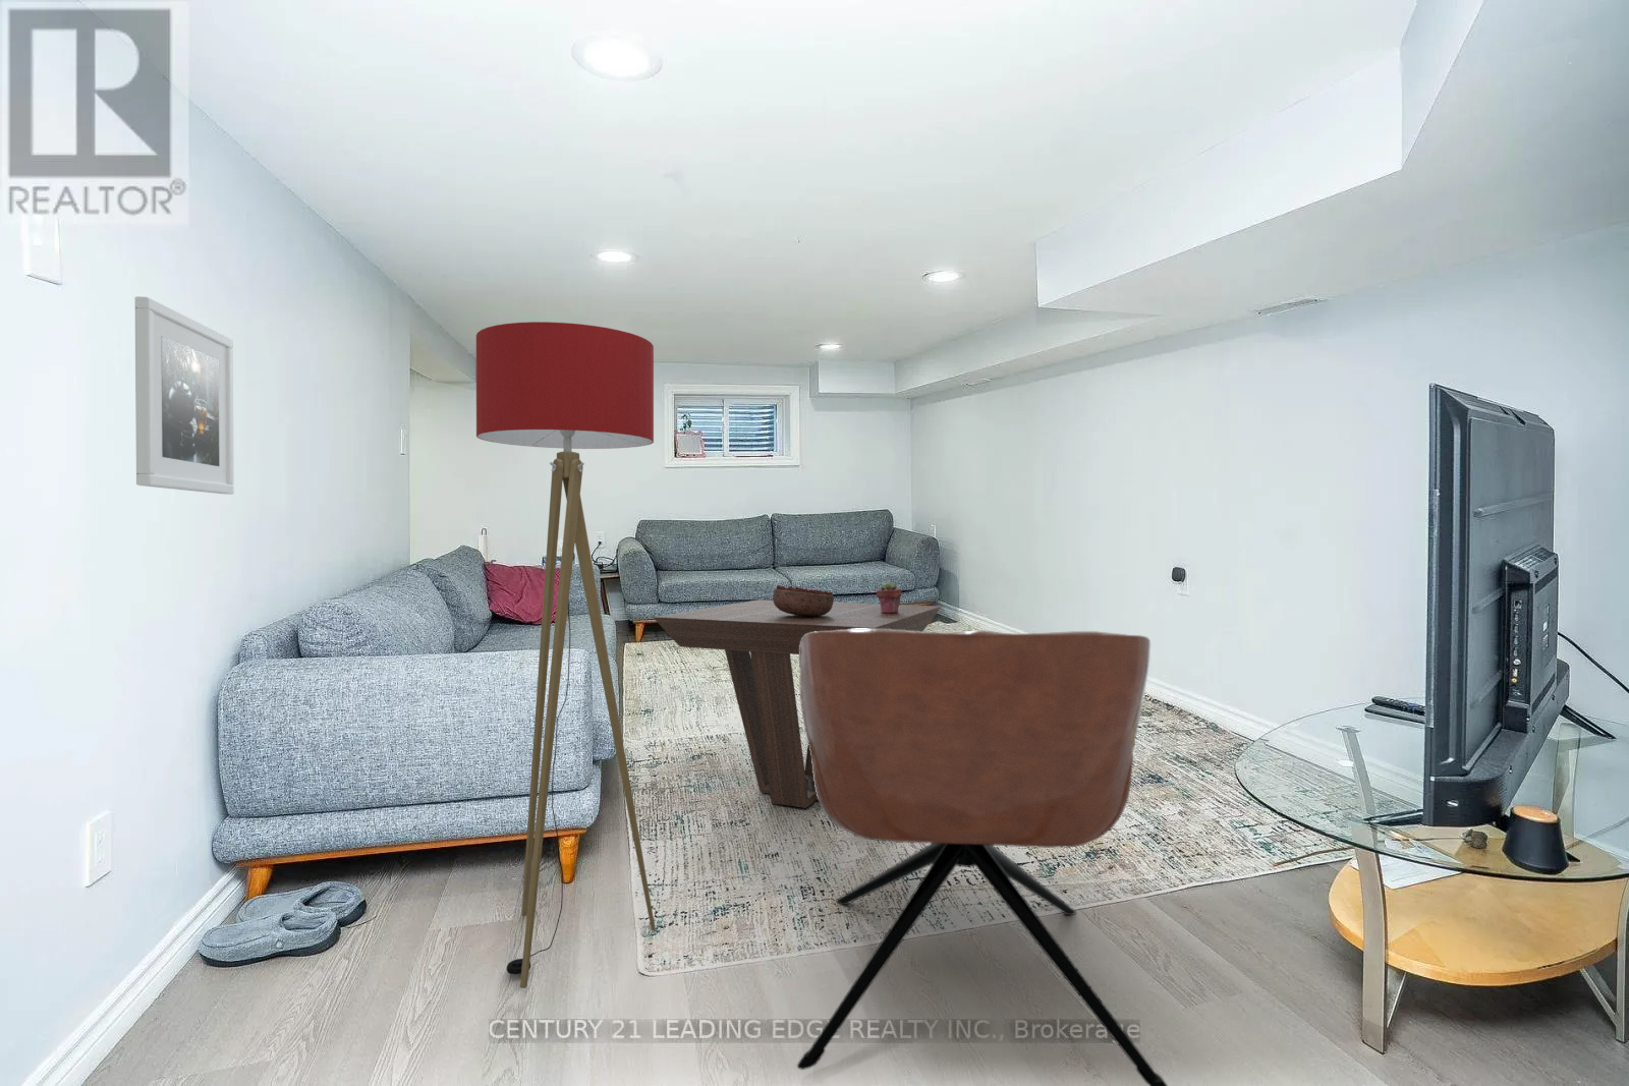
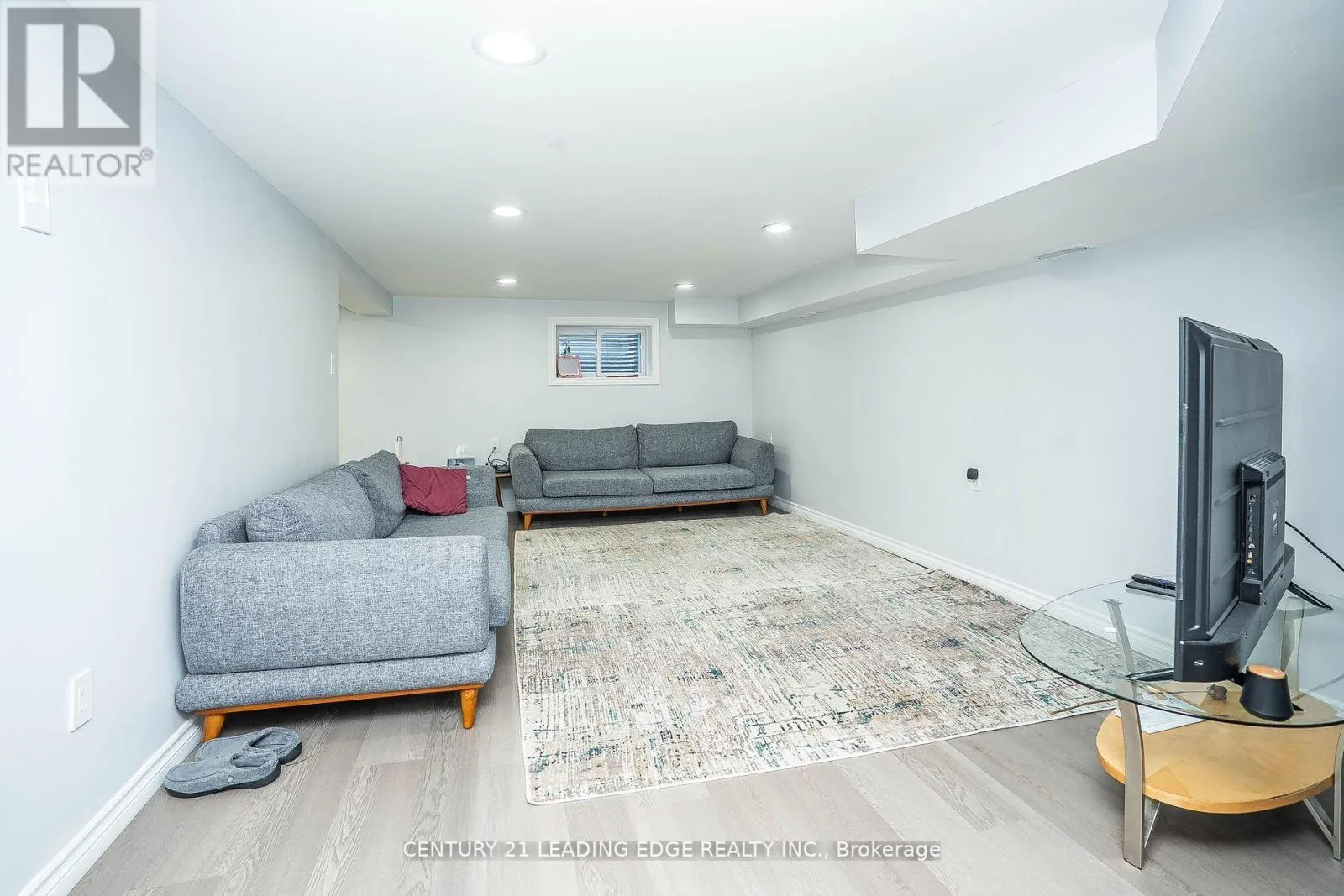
- potted succulent [875,579,903,613]
- coffee table [652,599,942,810]
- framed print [135,296,235,495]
- decorative bowl [772,584,835,617]
- floor lamp [475,321,656,989]
- armchair [796,629,1168,1086]
